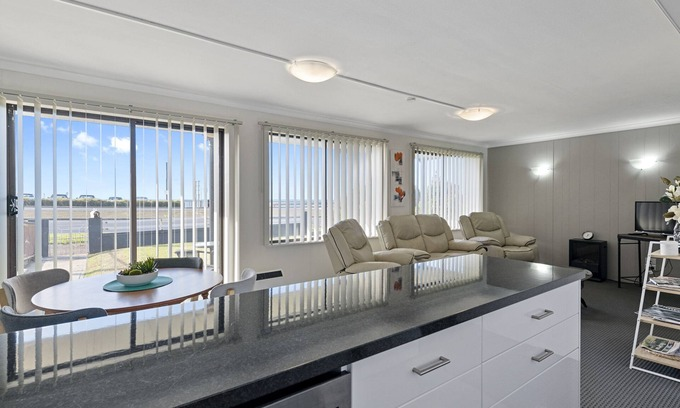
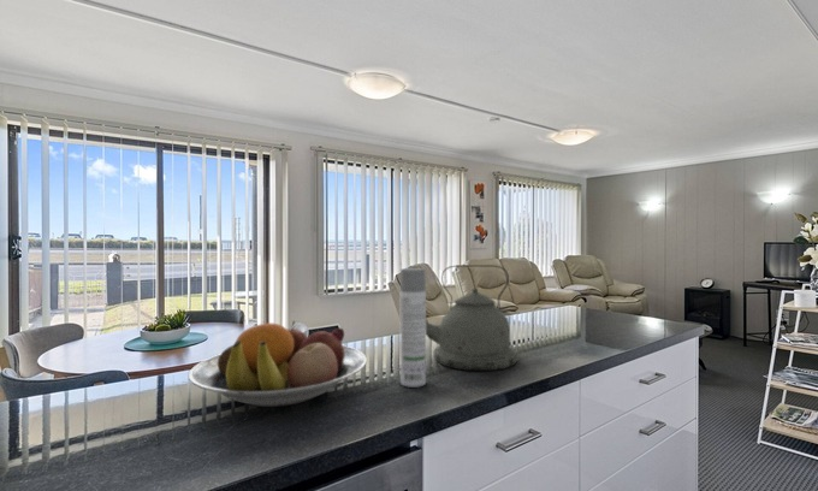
+ fruit bowl [188,320,368,408]
+ spray bottle [399,267,427,389]
+ kettle [426,264,518,372]
